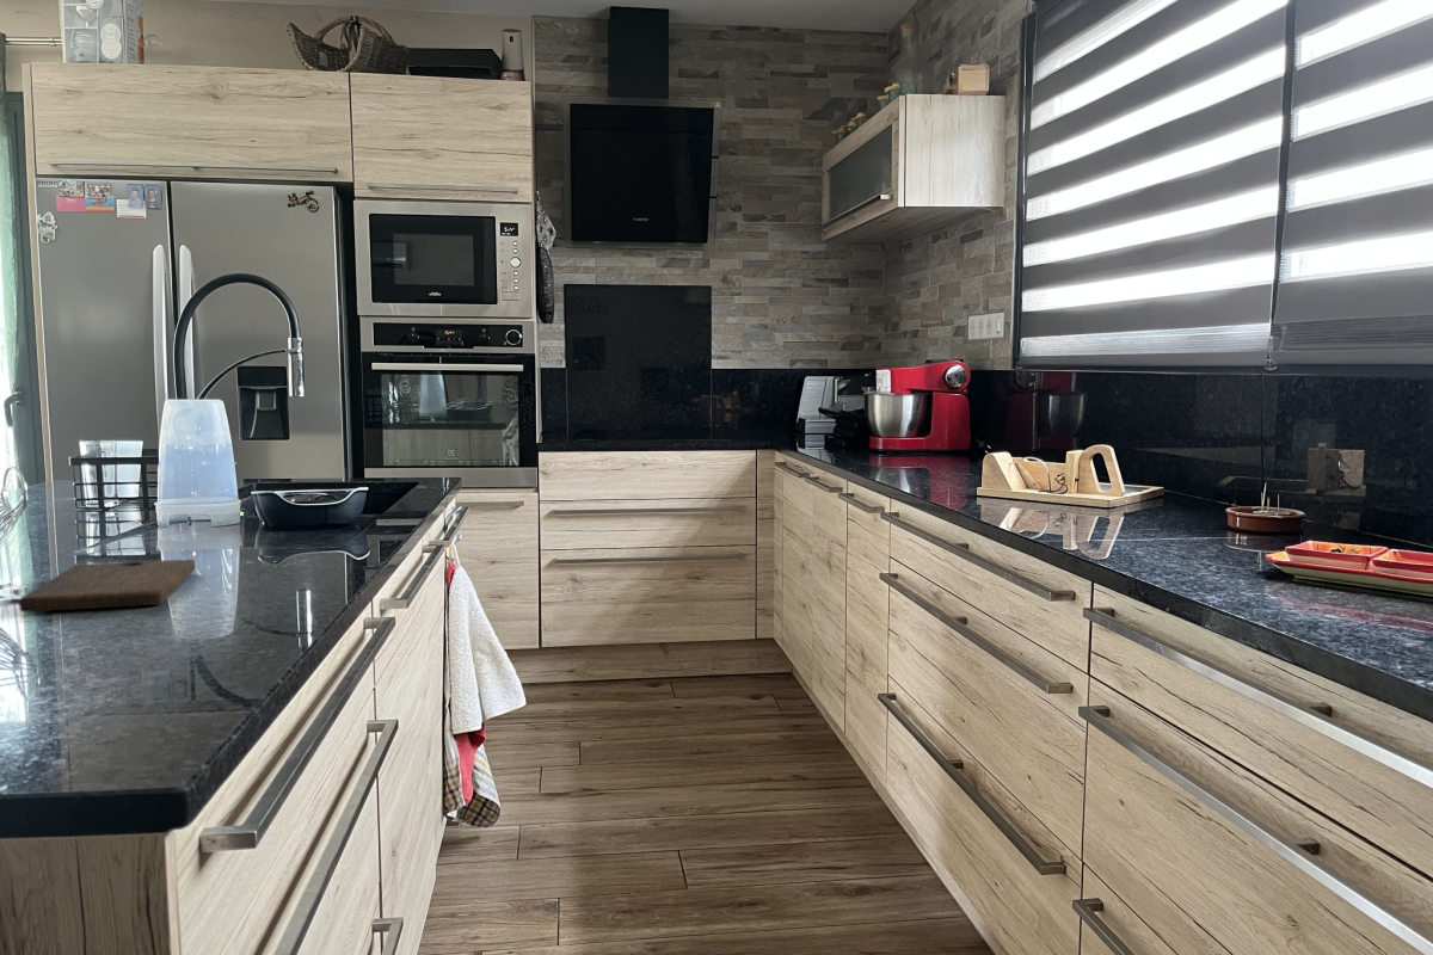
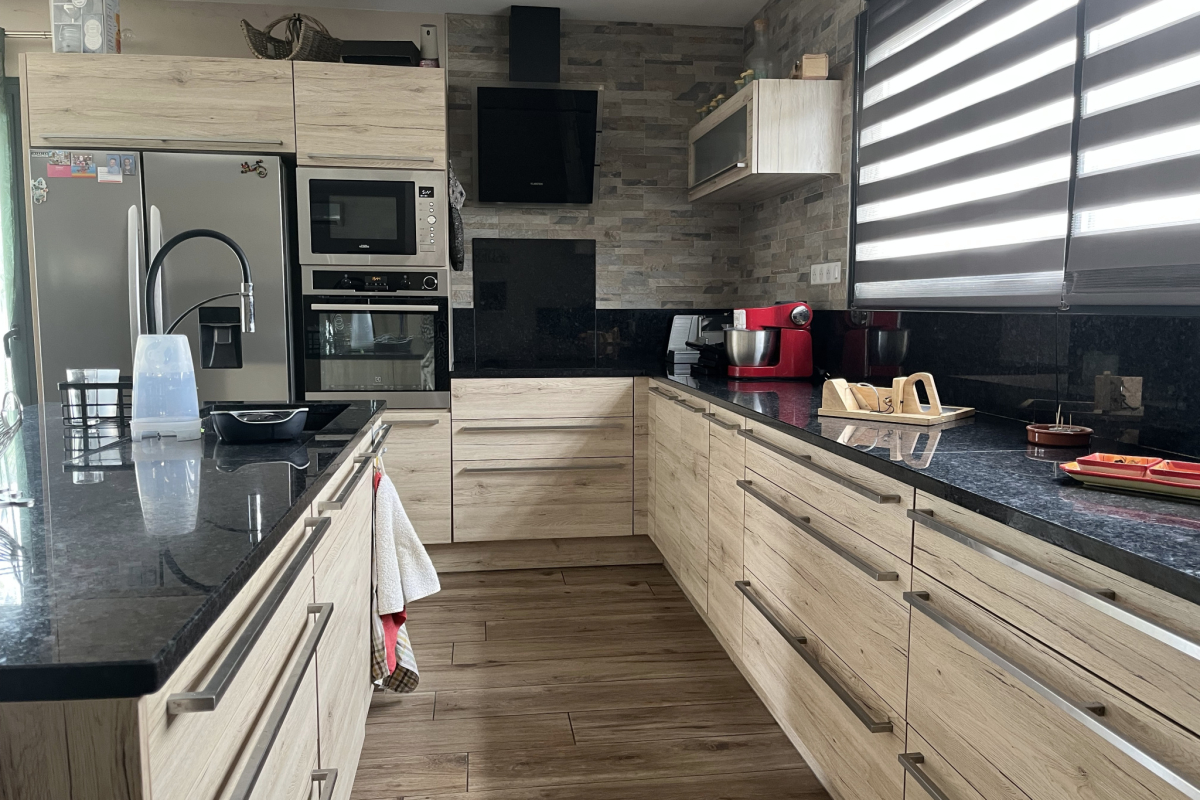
- cutting board [18,559,196,614]
